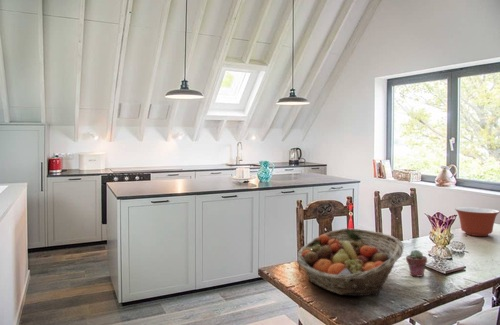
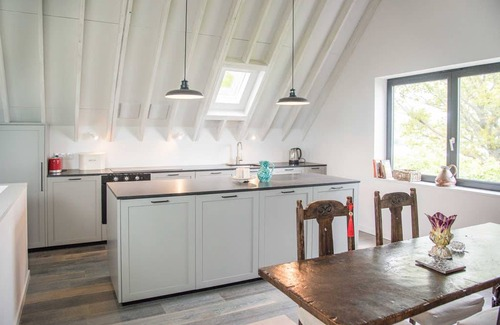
- fruit basket [296,227,404,297]
- mixing bowl [454,206,500,237]
- potted succulent [405,249,428,278]
